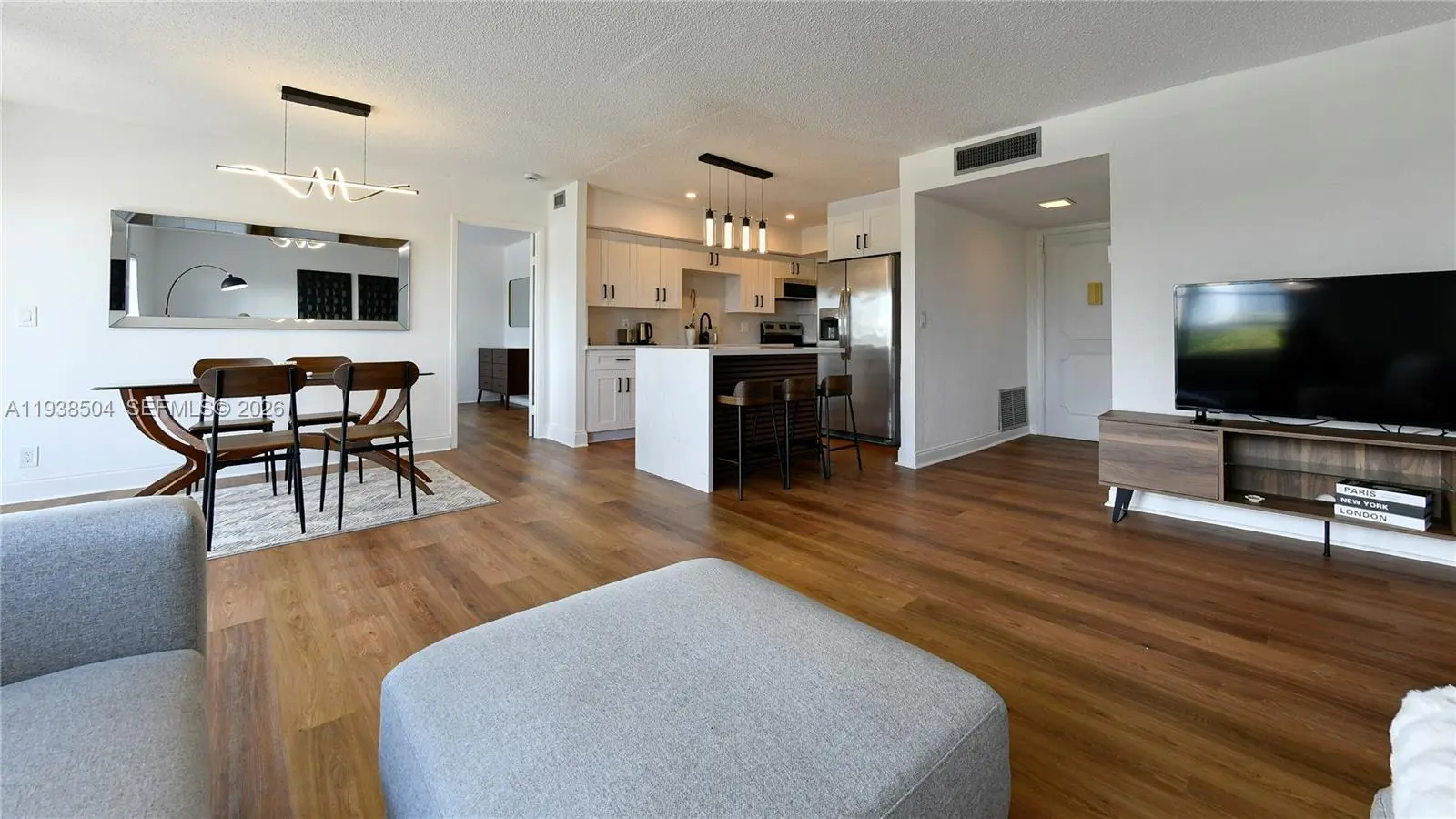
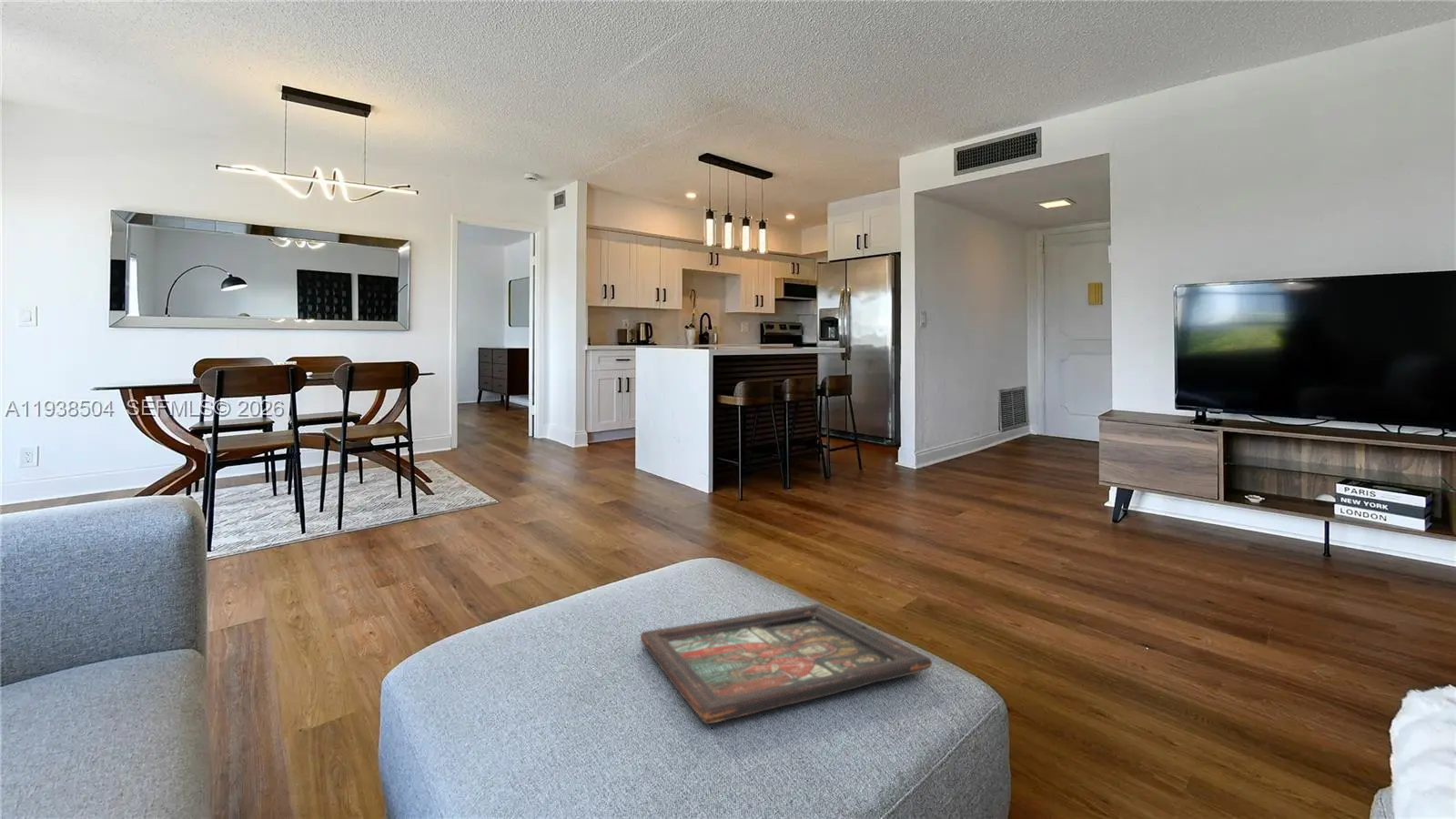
+ decorative tray [640,603,933,724]
